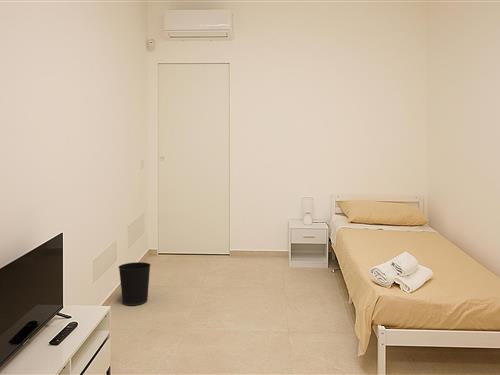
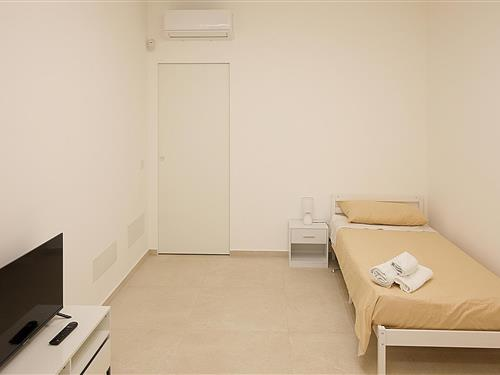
- wastebasket [117,261,152,306]
